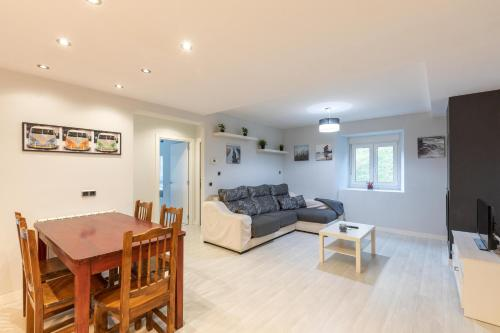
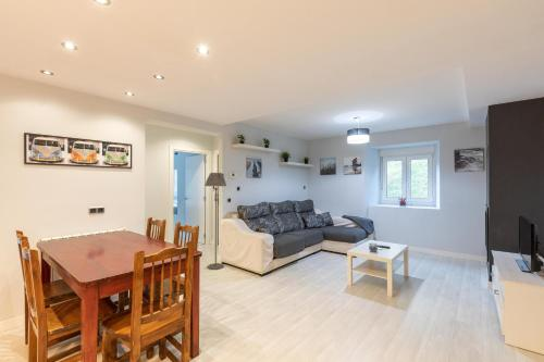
+ floor lamp [203,172,227,271]
